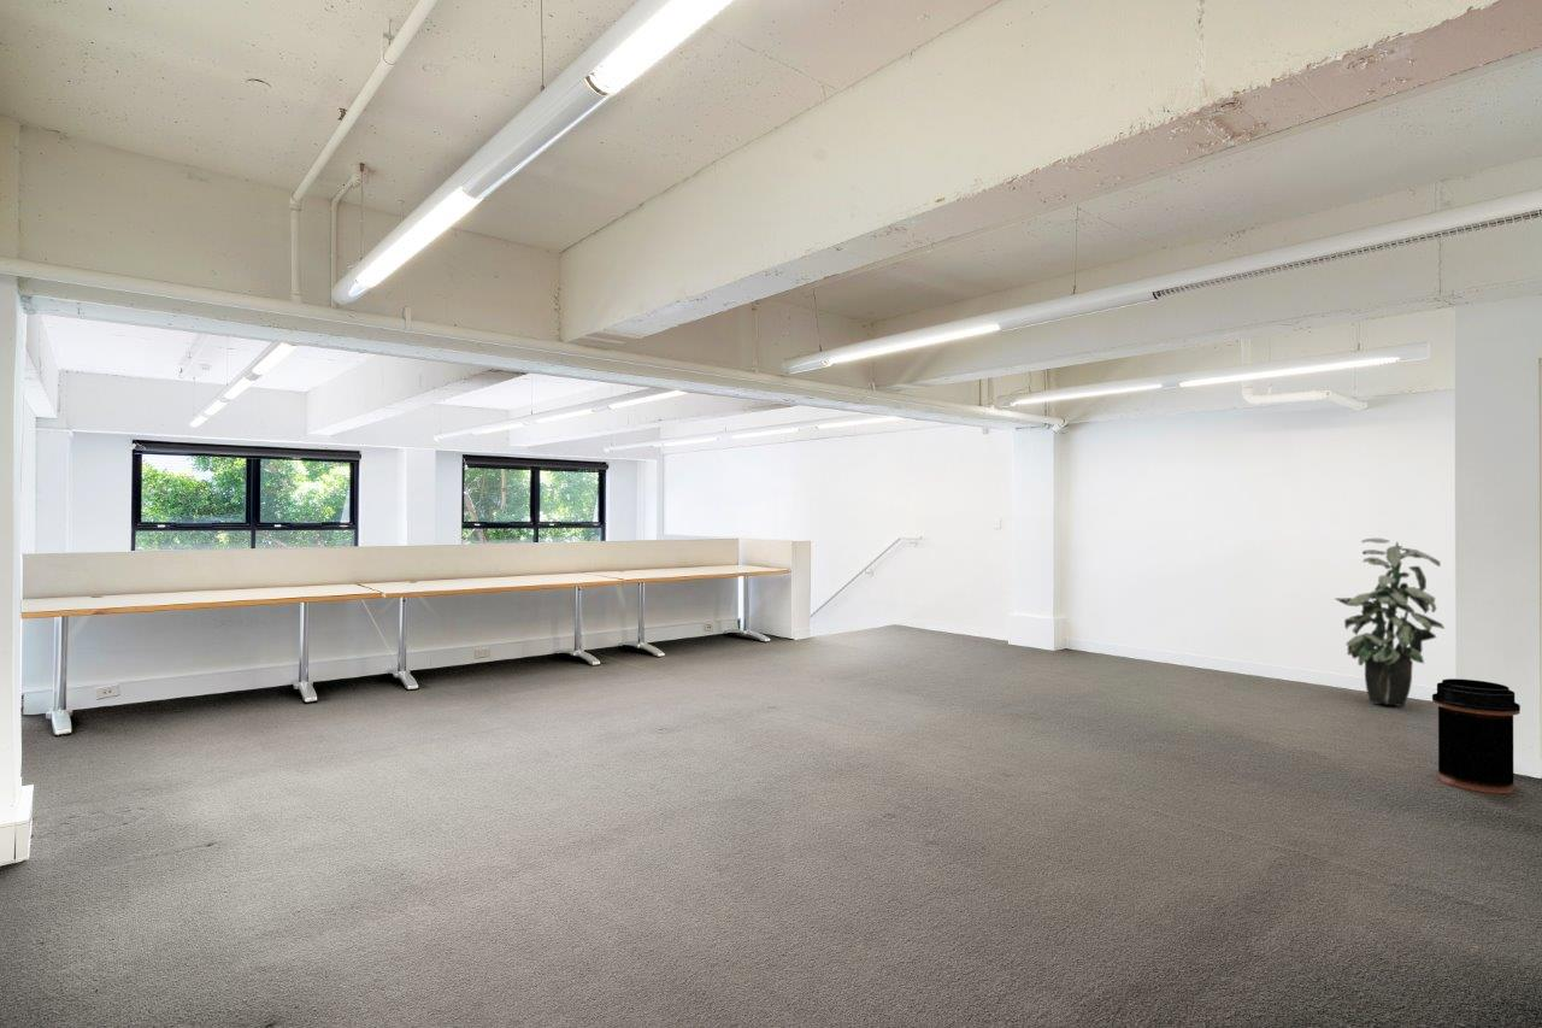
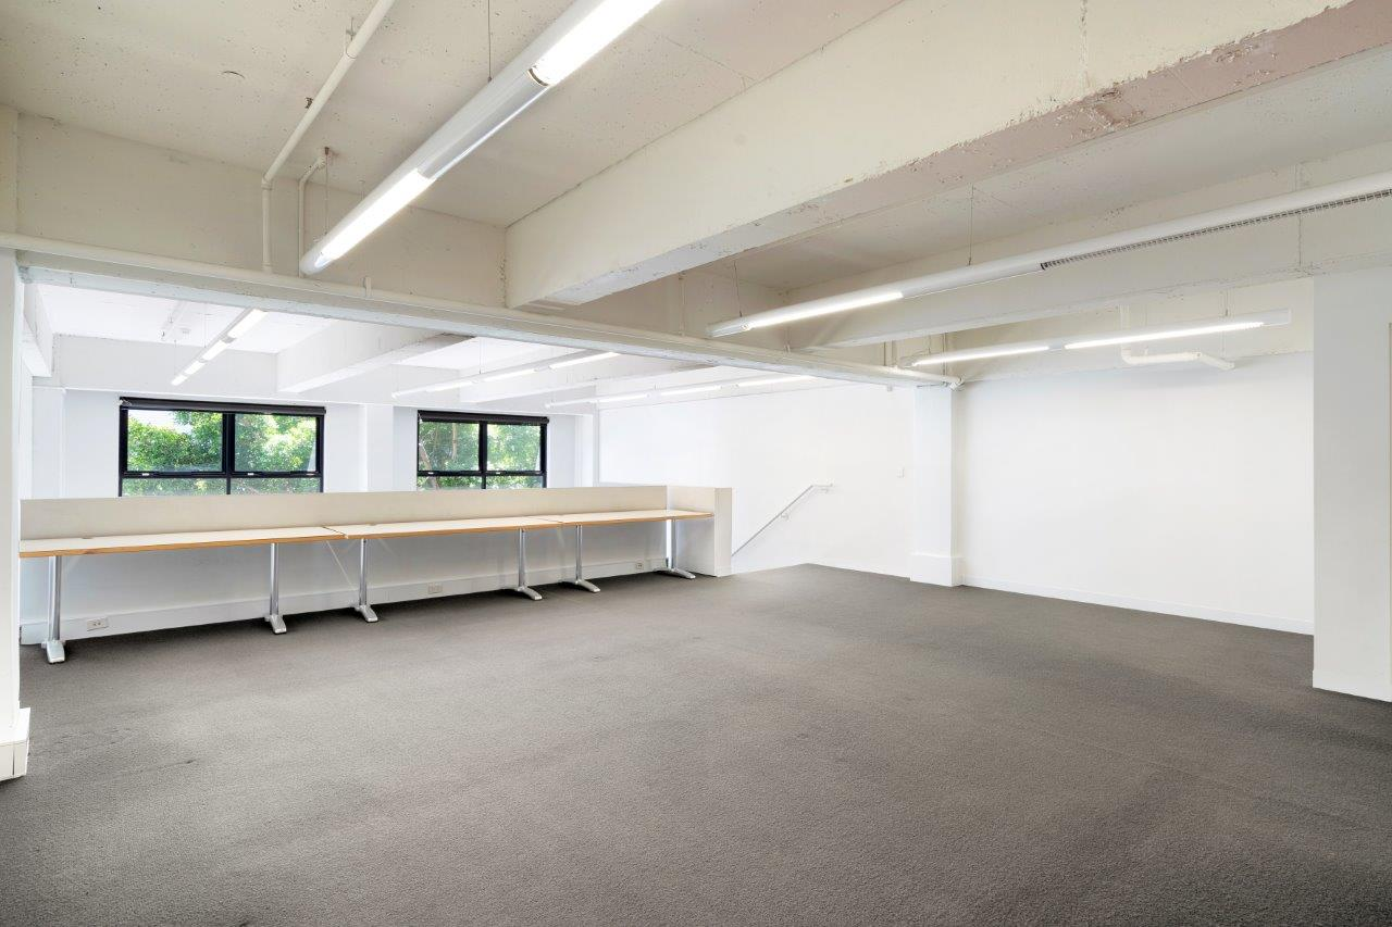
- trash can [1431,677,1522,794]
- indoor plant [1335,538,1446,707]
